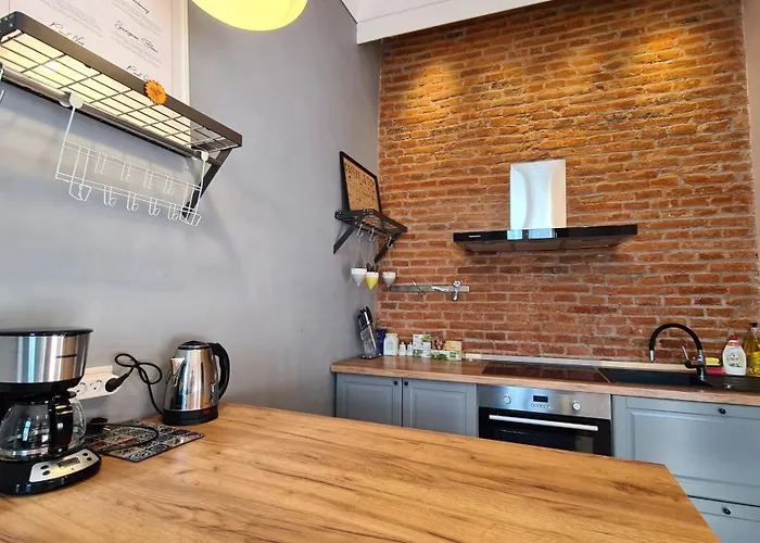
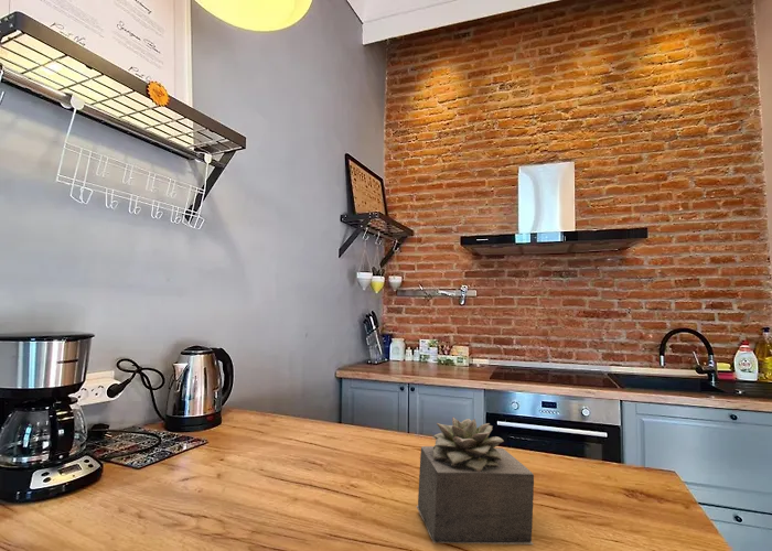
+ succulent plant [415,417,535,545]
